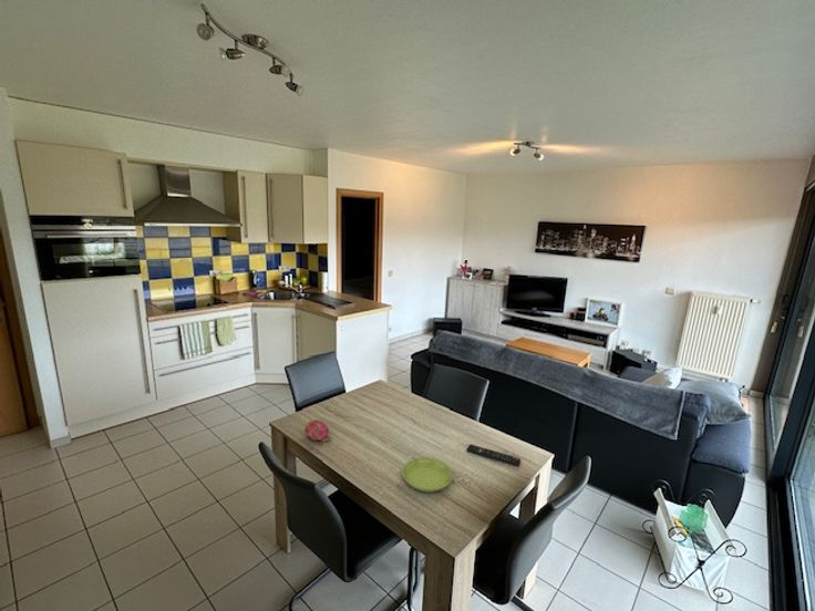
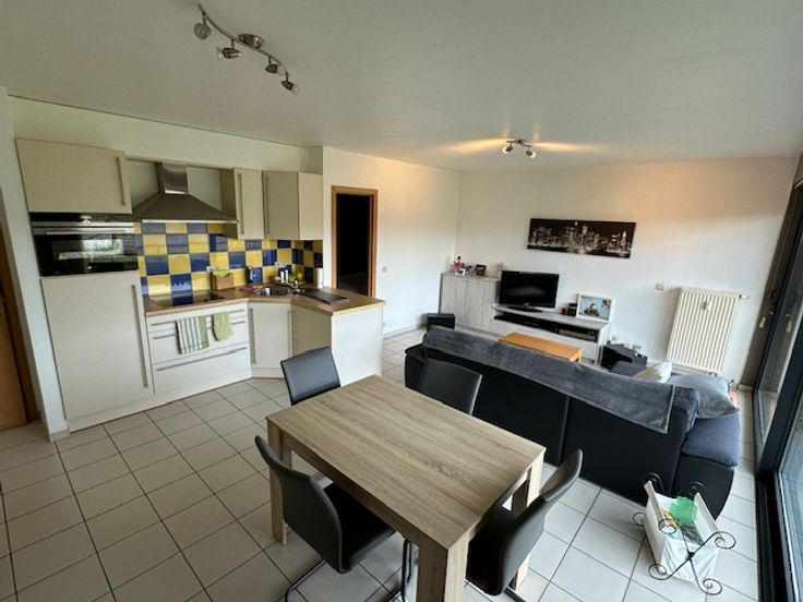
- saucer [401,457,453,494]
- fruit [303,420,331,443]
- remote control [465,443,522,467]
